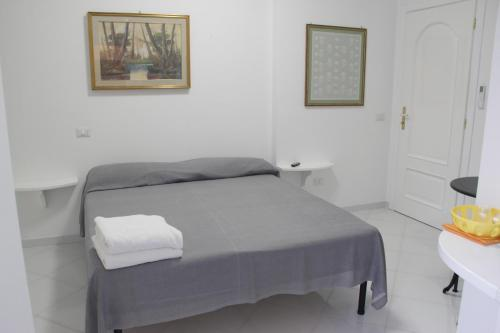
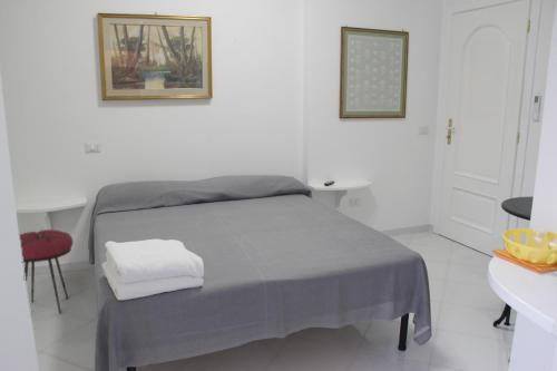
+ stool [19,228,75,314]
